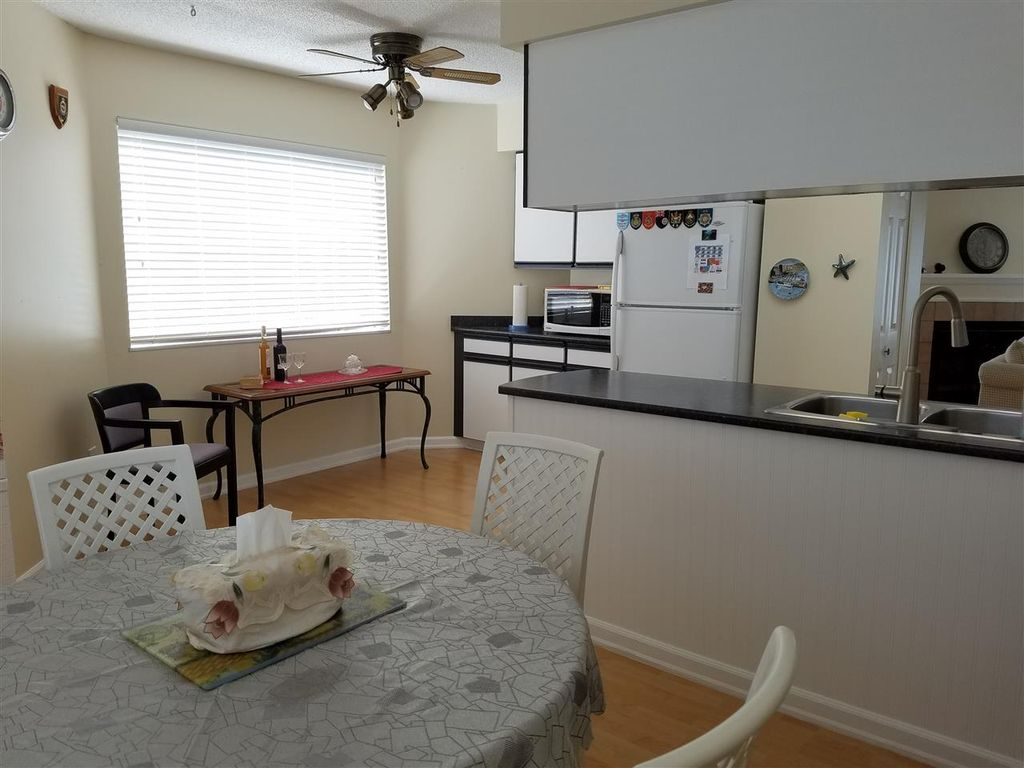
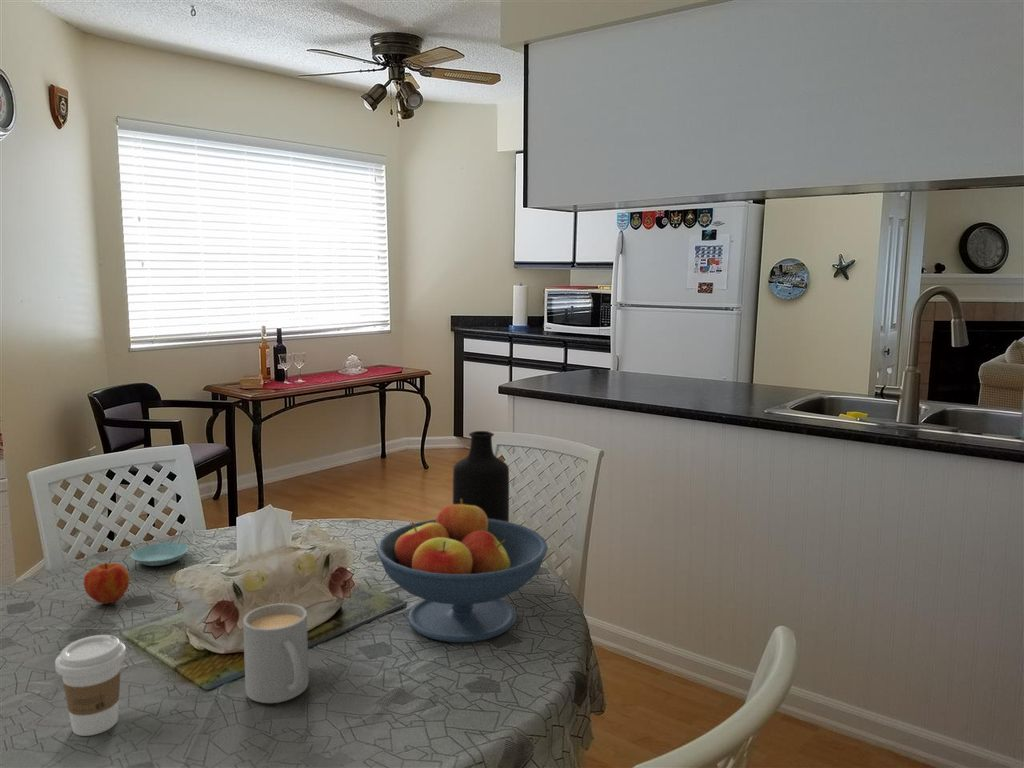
+ fruit bowl [375,499,549,643]
+ mug [242,602,310,704]
+ coffee cup [54,634,127,737]
+ bottle [452,430,510,522]
+ saucer [129,542,190,567]
+ apple [83,562,131,605]
